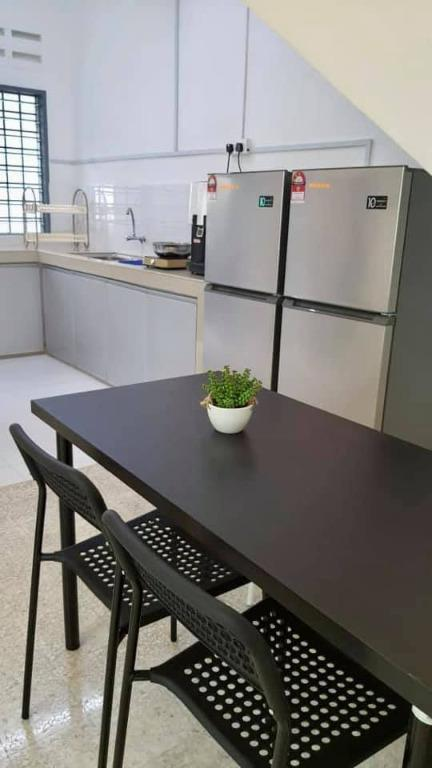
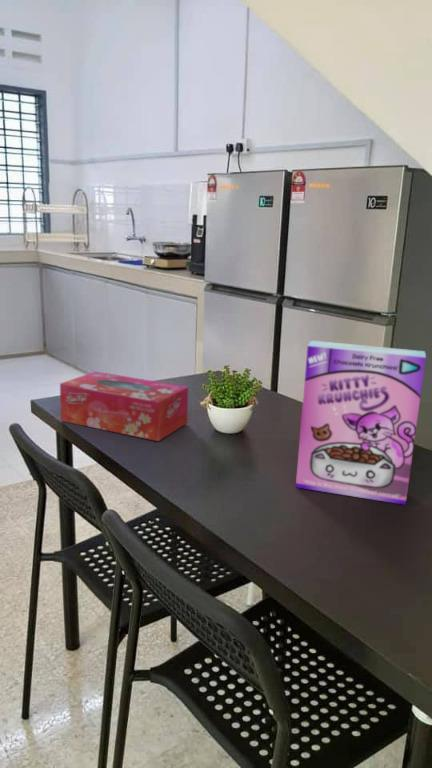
+ cereal box [295,340,427,506]
+ tissue box [59,370,189,442]
